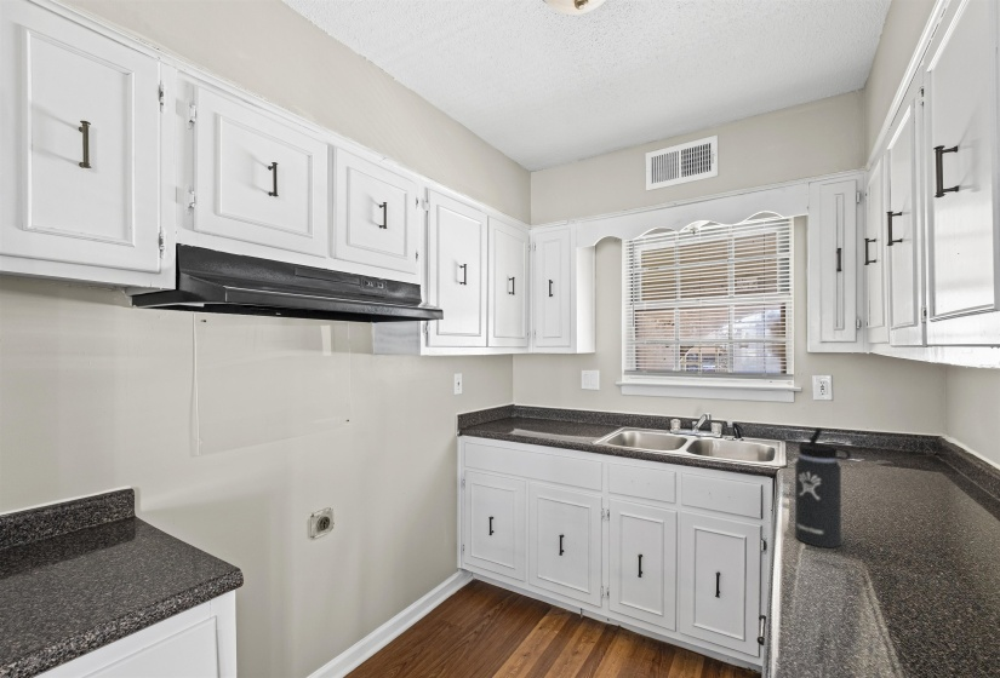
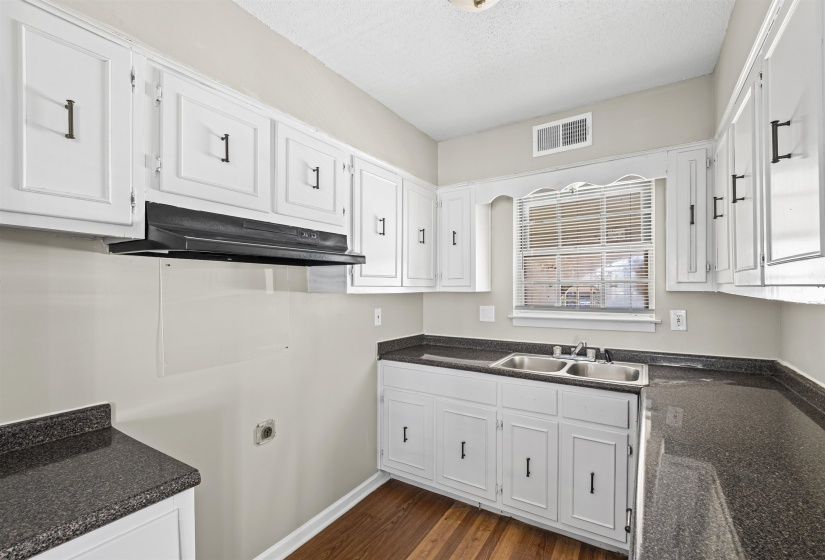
- thermos bottle [794,427,852,550]
